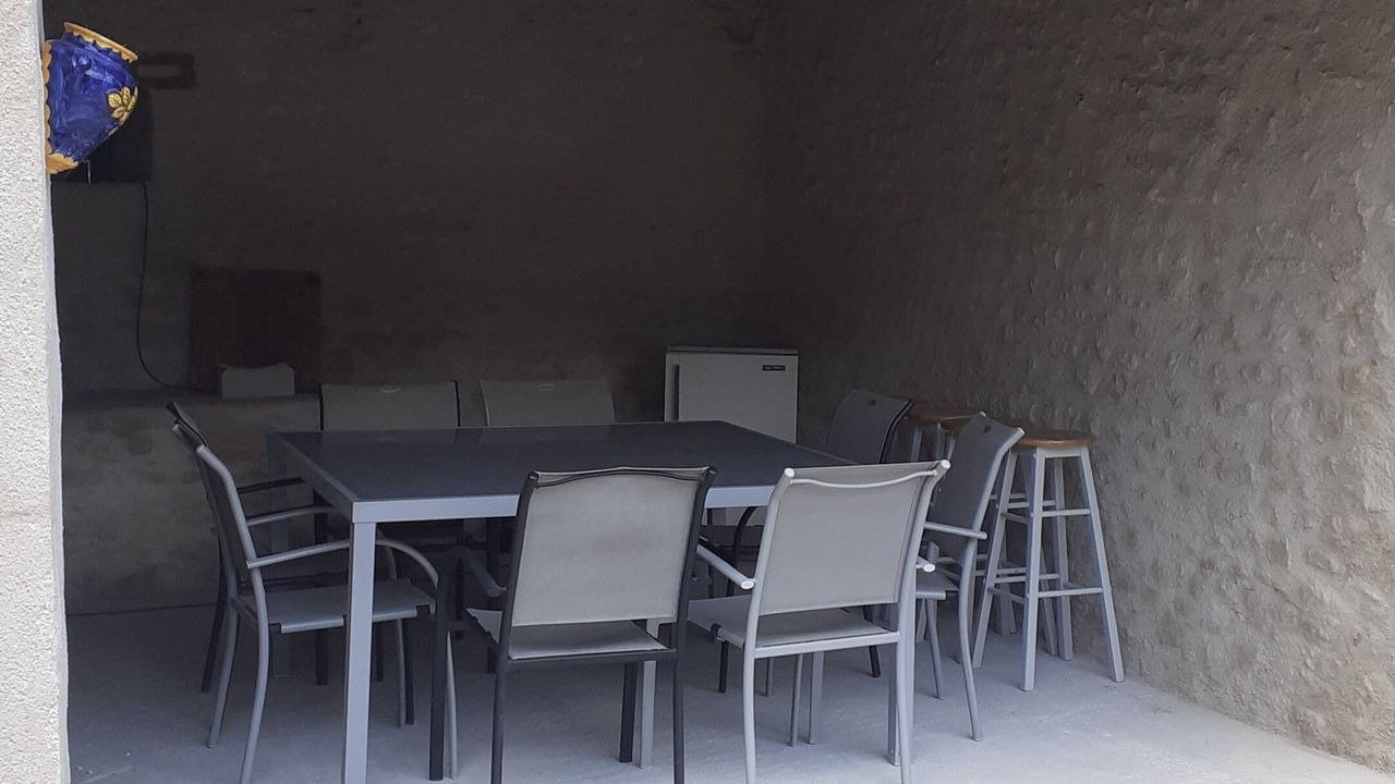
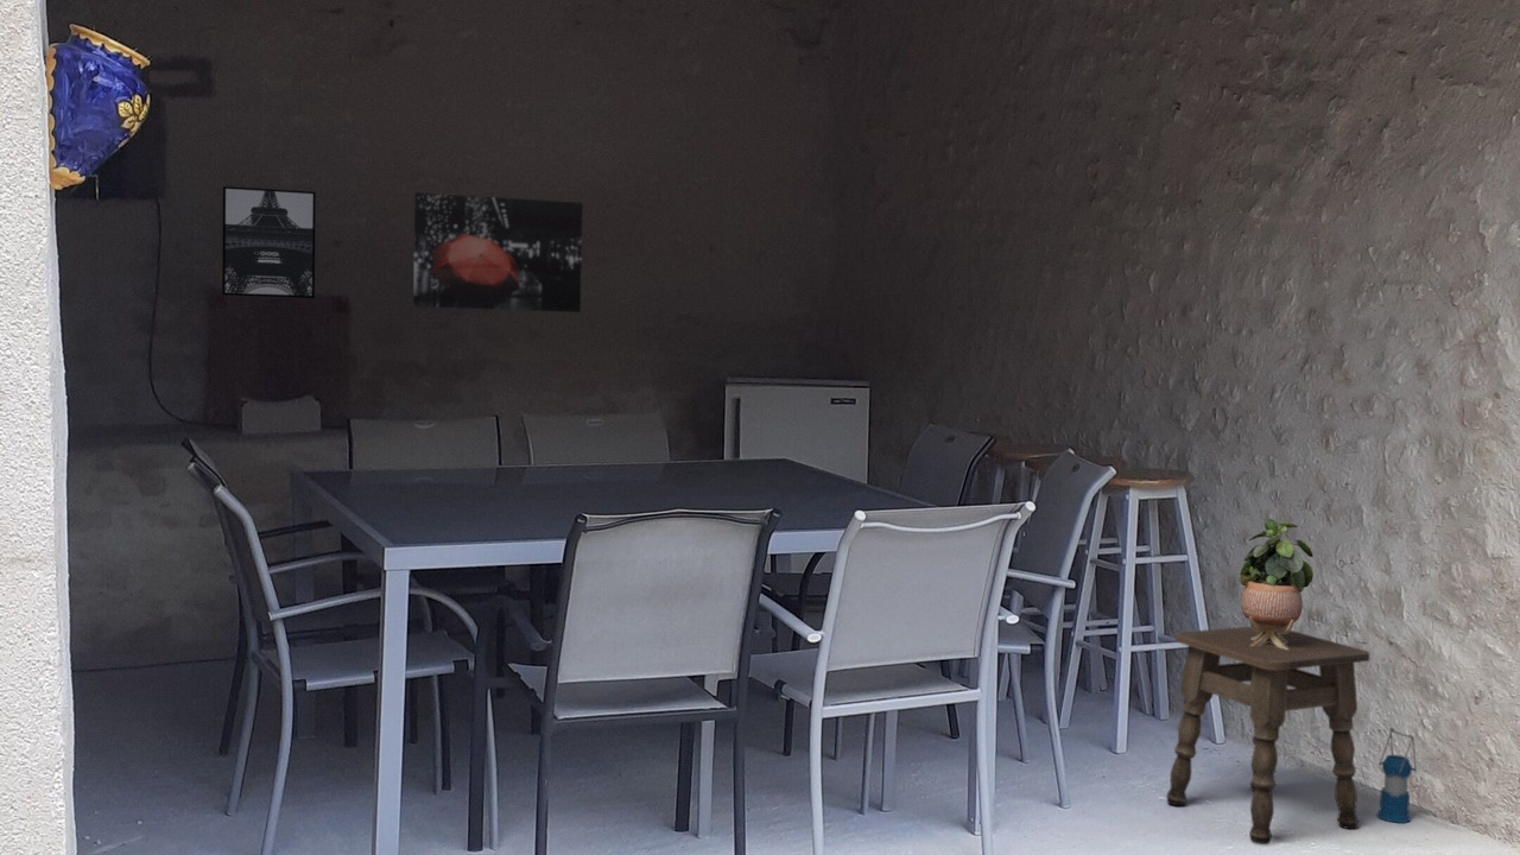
+ side table [1165,626,1370,846]
+ lantern [1375,727,1418,824]
+ wall art [221,185,317,299]
+ potted plant [1239,518,1315,650]
+ wall art [412,191,584,314]
